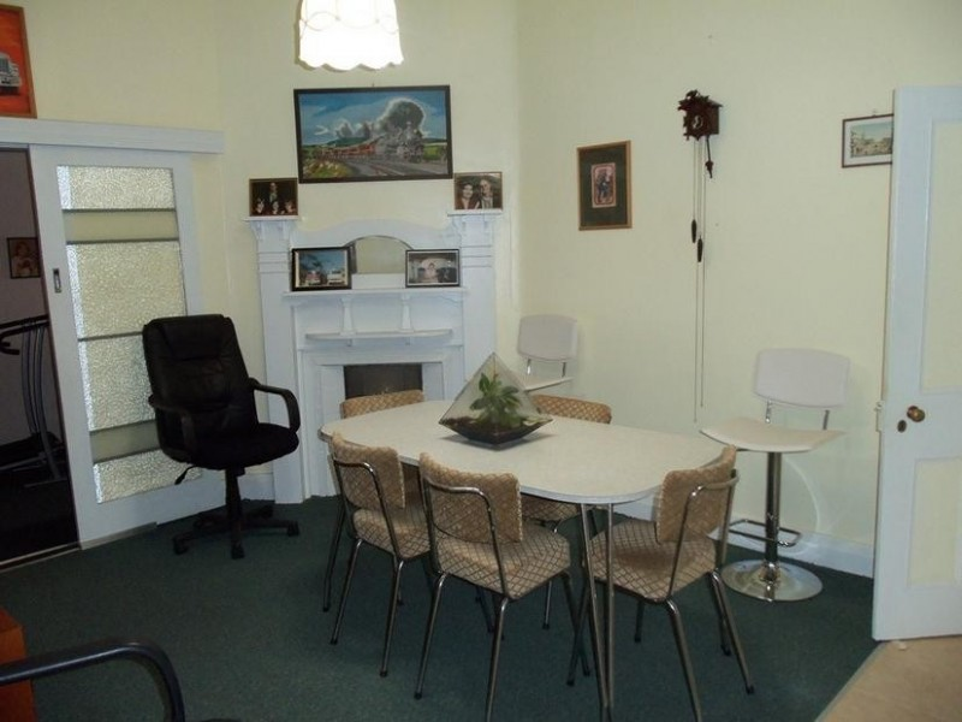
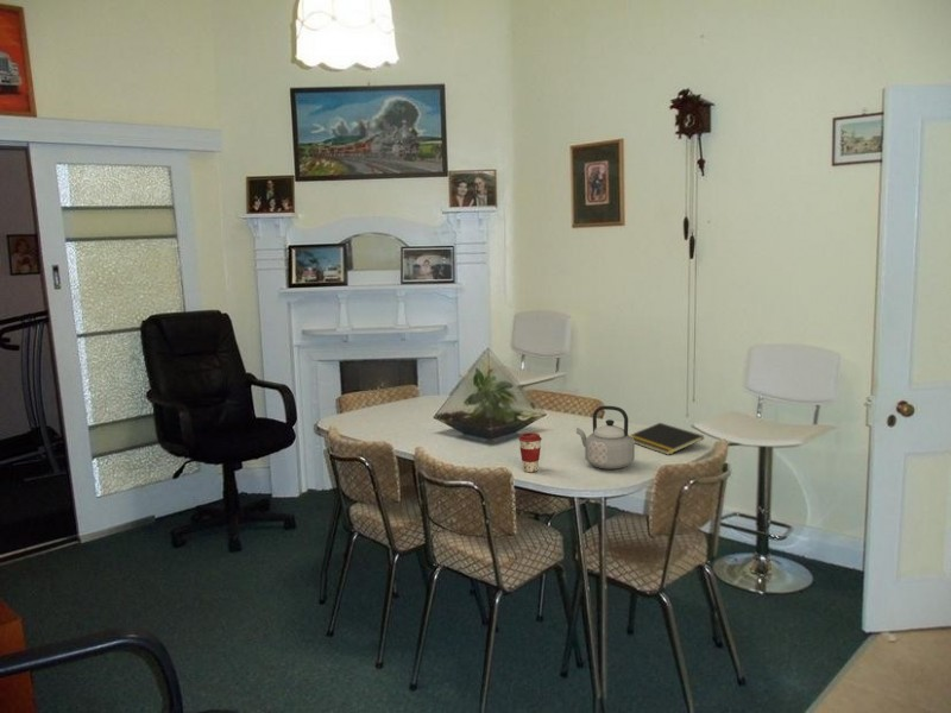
+ notepad [629,422,705,456]
+ teapot [575,405,636,471]
+ coffee cup [518,431,543,473]
